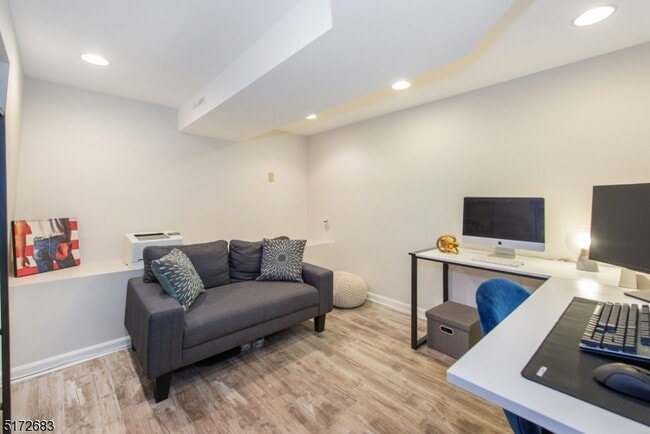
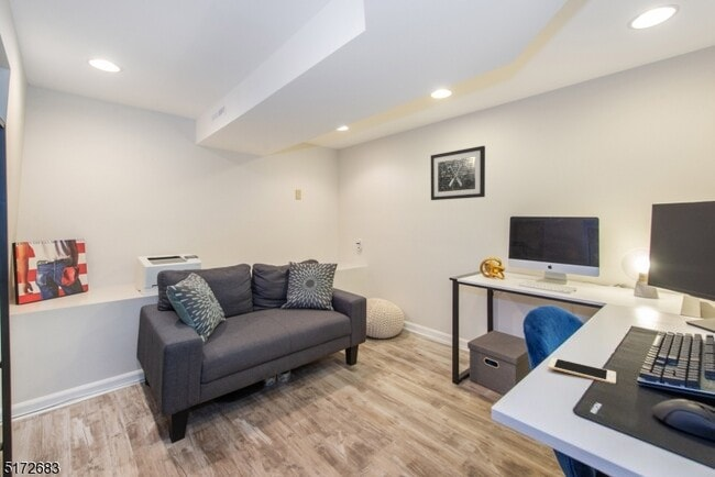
+ wall art [430,145,486,201]
+ cell phone [548,357,617,385]
